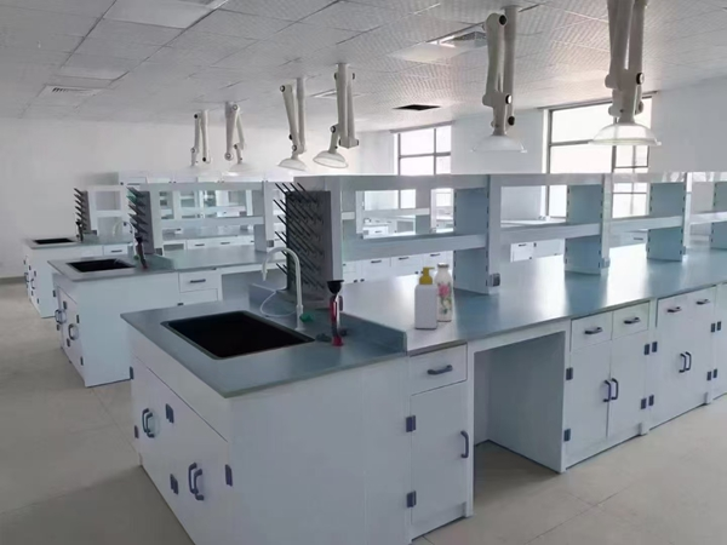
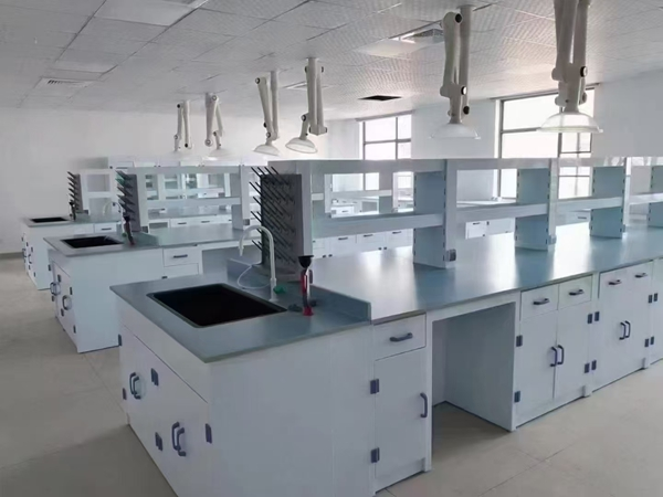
- soap bottle [413,265,439,329]
- water bottle [433,262,454,322]
